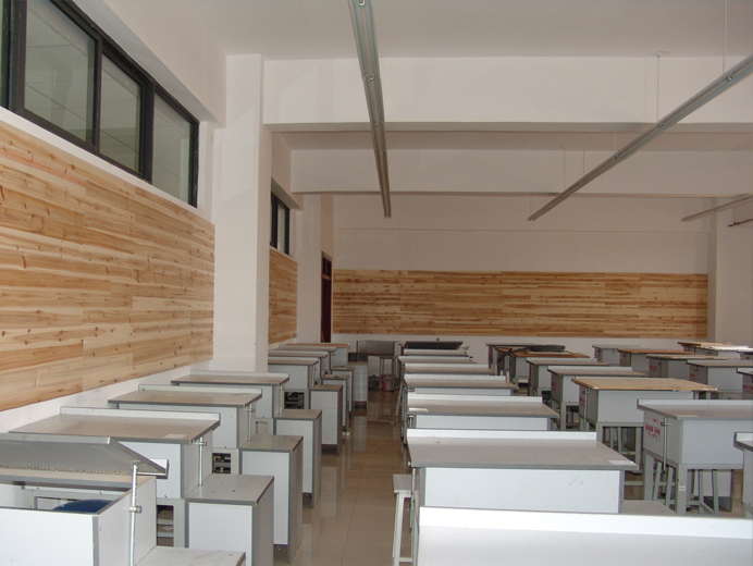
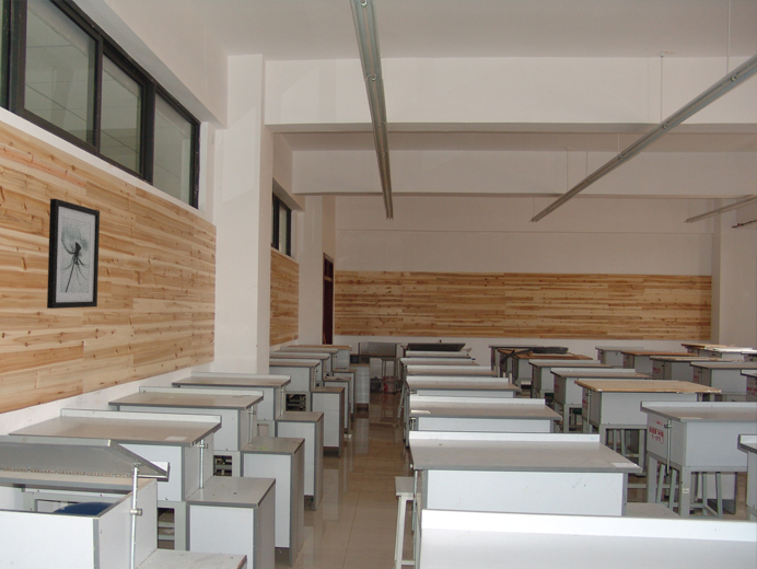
+ wall art [46,198,101,310]
